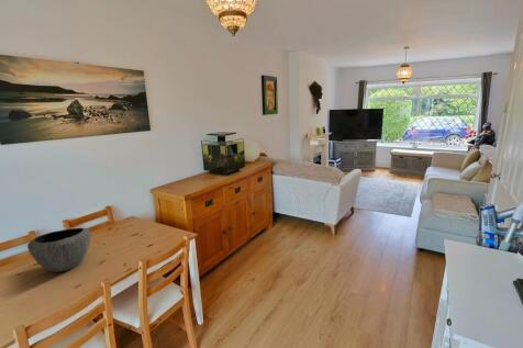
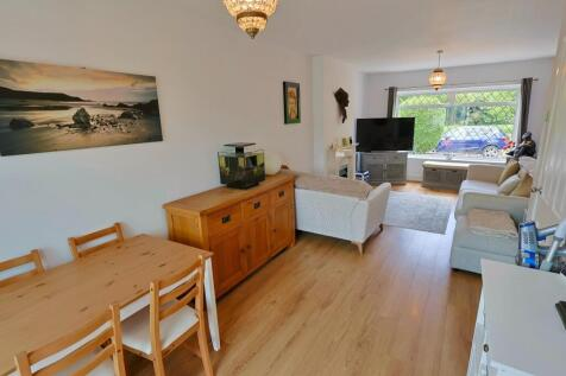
- bowl [26,227,91,273]
